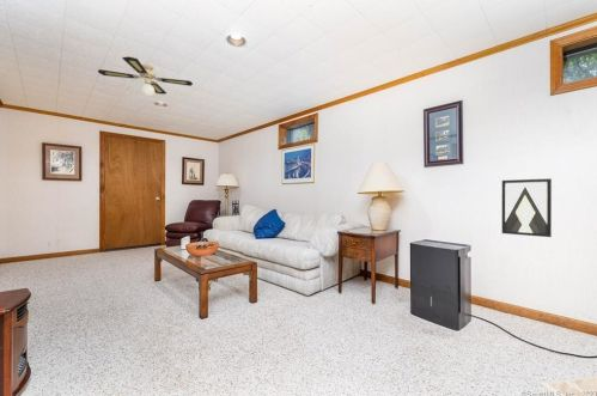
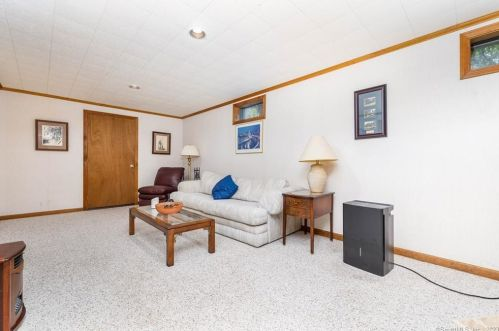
- ceiling fan [97,56,194,98]
- wall art [501,177,553,238]
